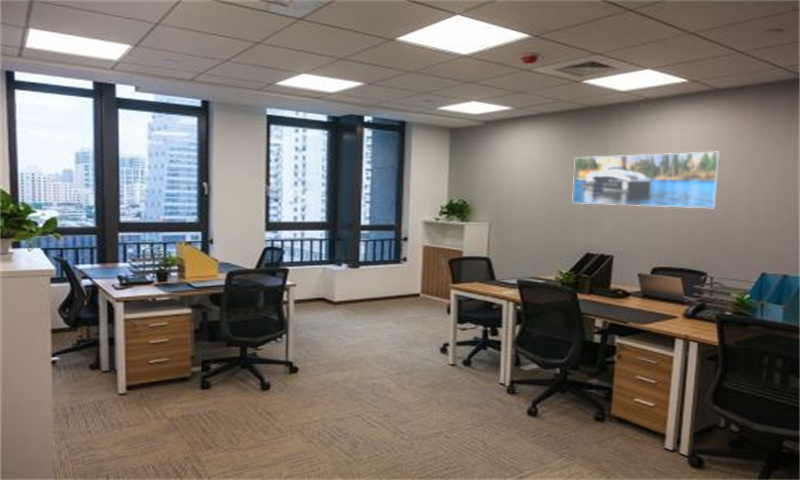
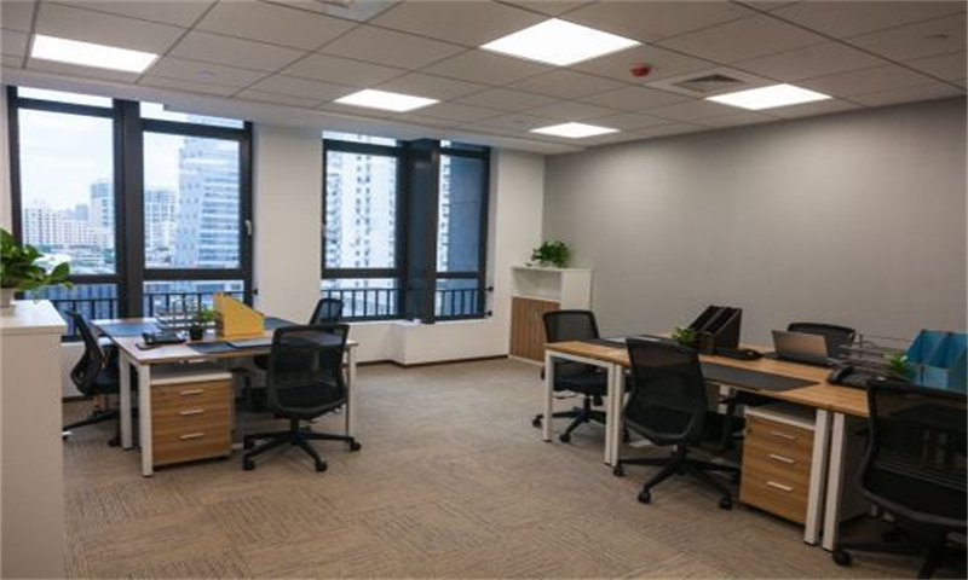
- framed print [571,151,721,209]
